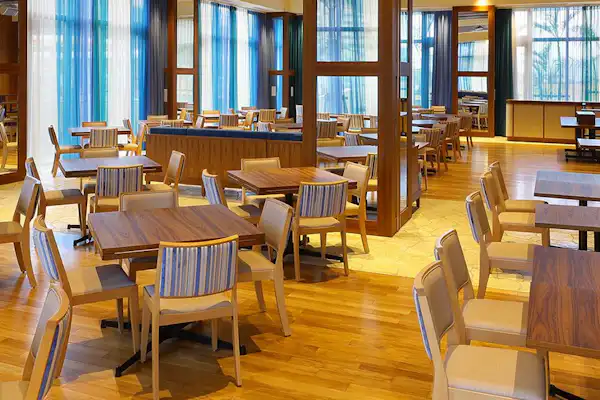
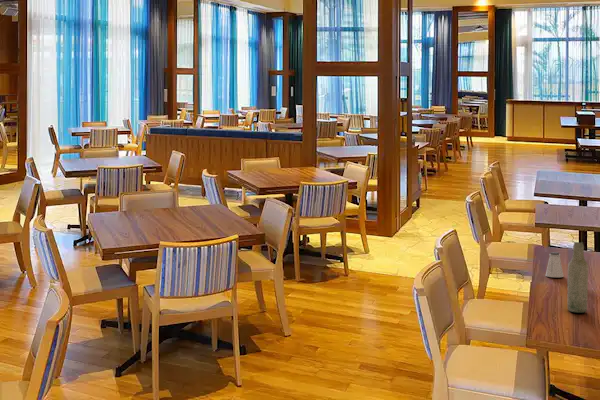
+ bottle [566,241,589,314]
+ saltshaker [545,251,564,278]
